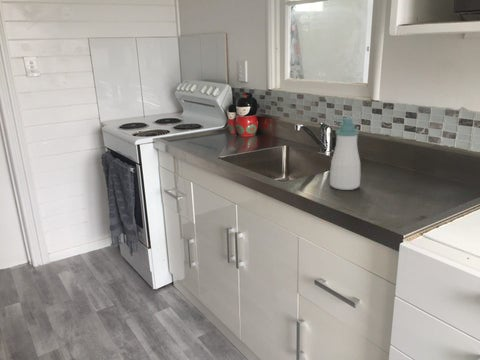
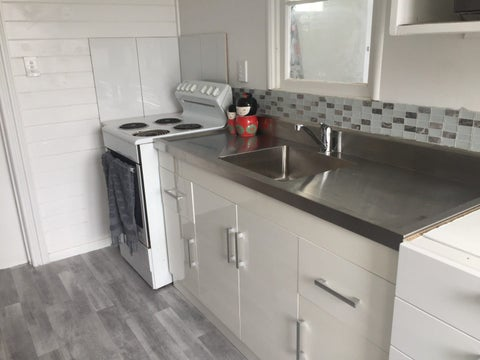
- soap bottle [329,117,361,191]
